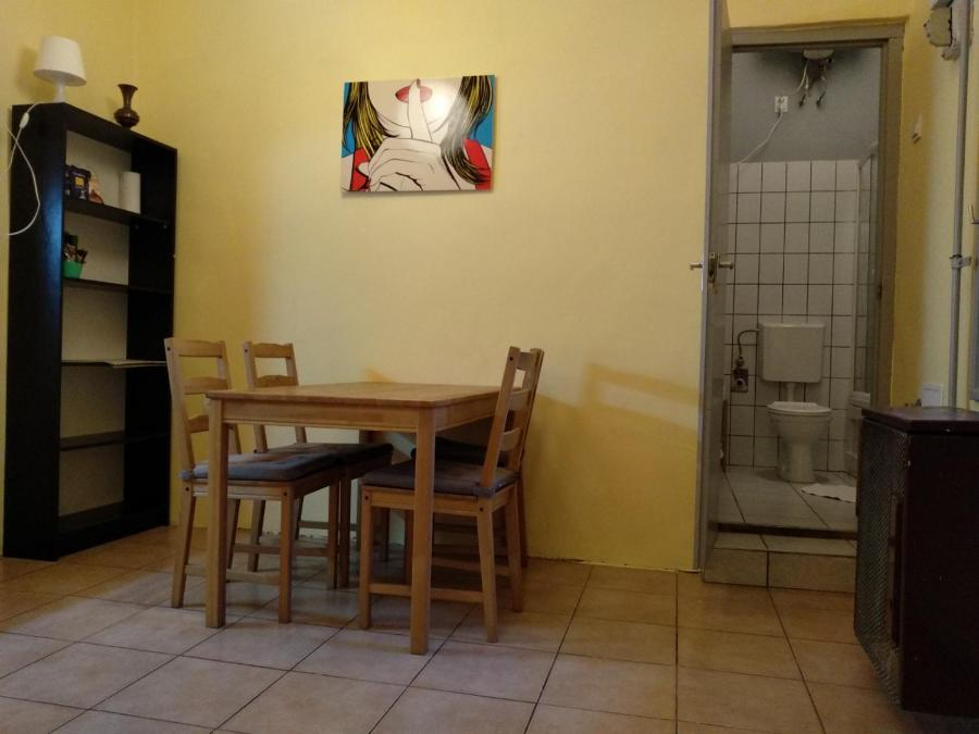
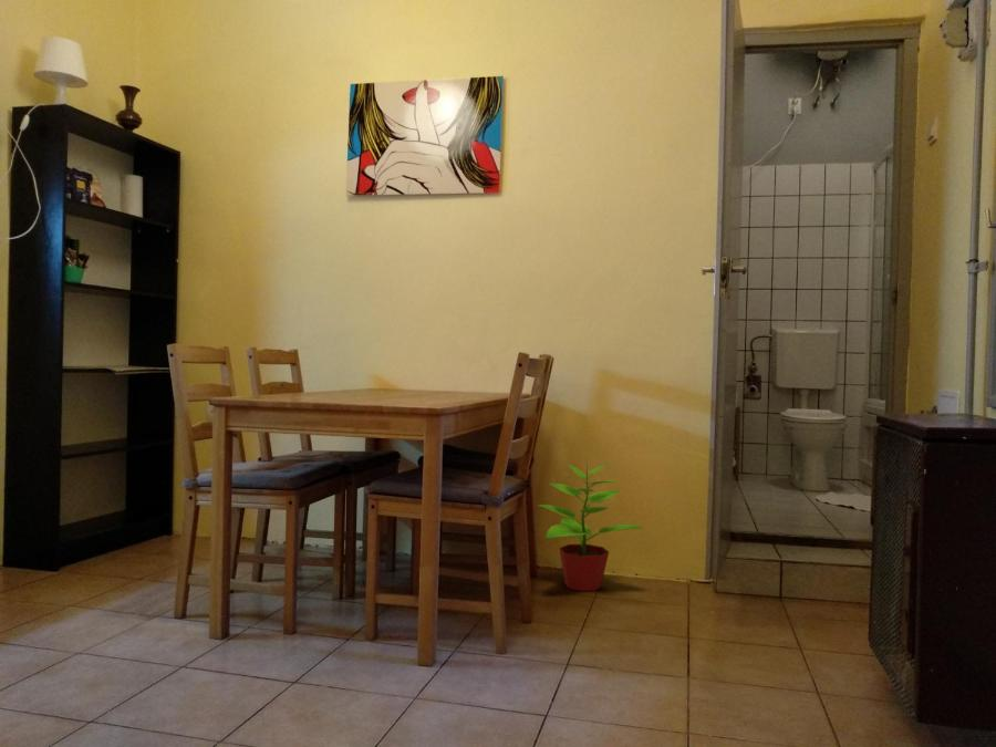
+ potted plant [537,457,644,592]
